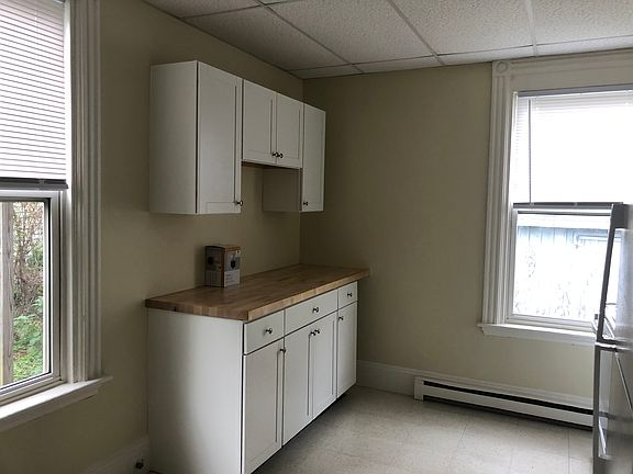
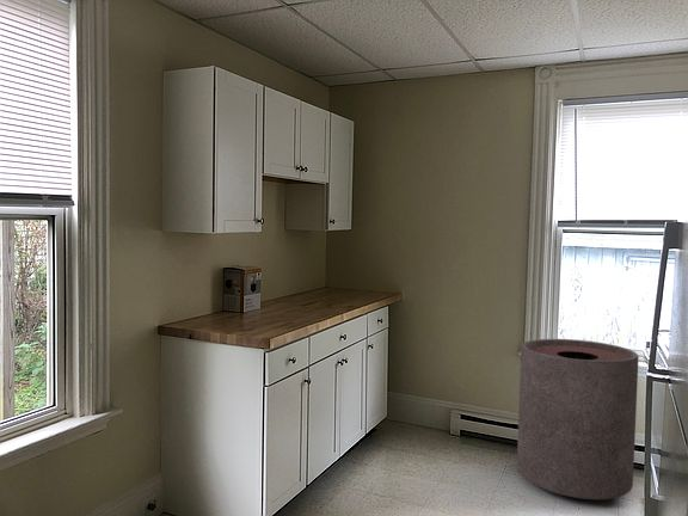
+ trash can [516,338,640,500]
